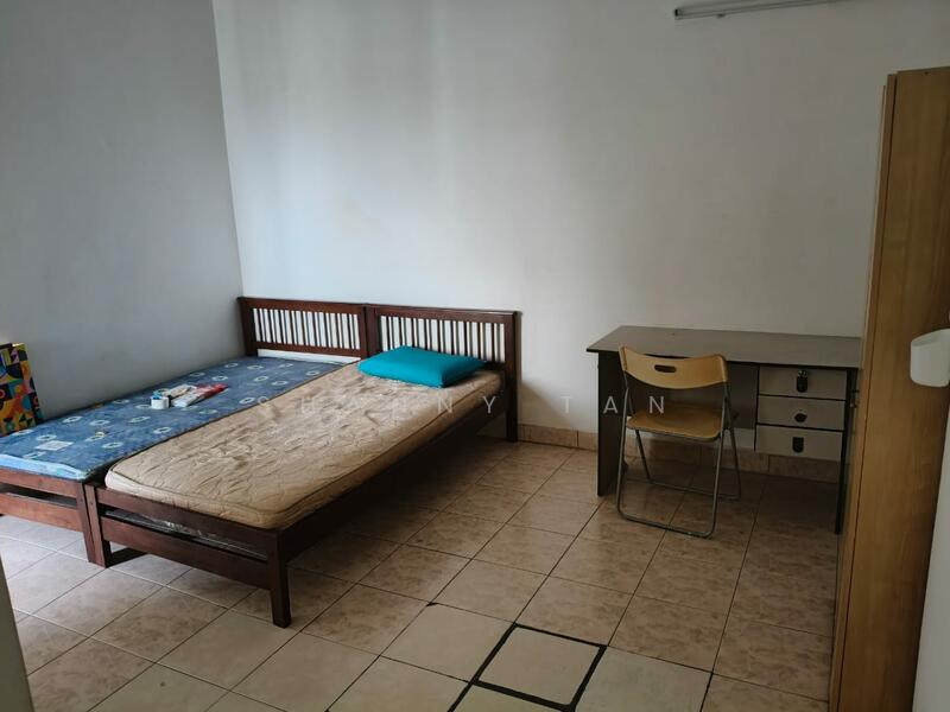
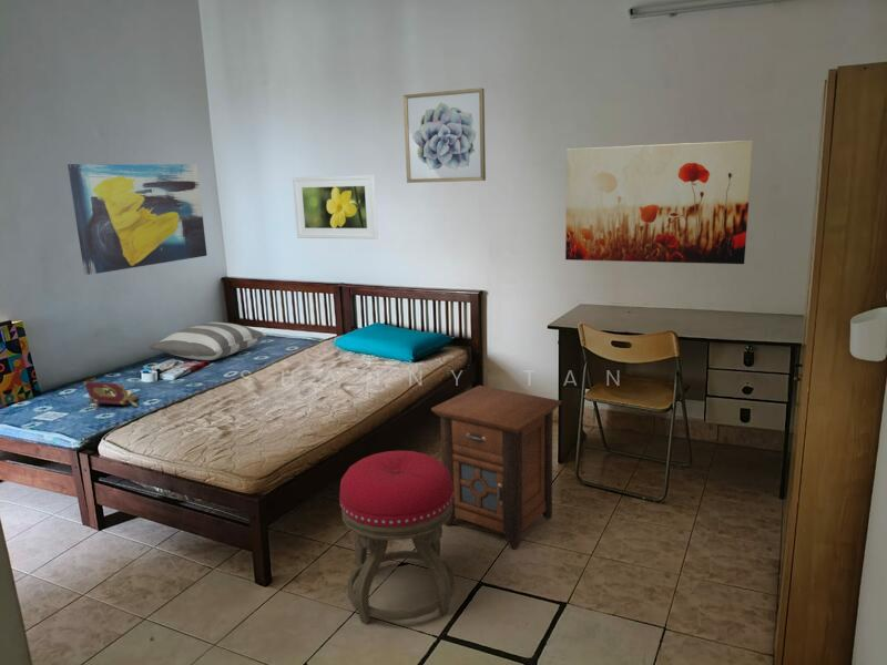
+ nightstand [430,385,563,550]
+ book [82,380,141,411]
+ pillow [147,321,269,361]
+ wall art [564,140,754,265]
+ wall art [67,163,208,276]
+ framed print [292,174,379,241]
+ stool [338,450,457,625]
+ wall art [402,88,487,184]
